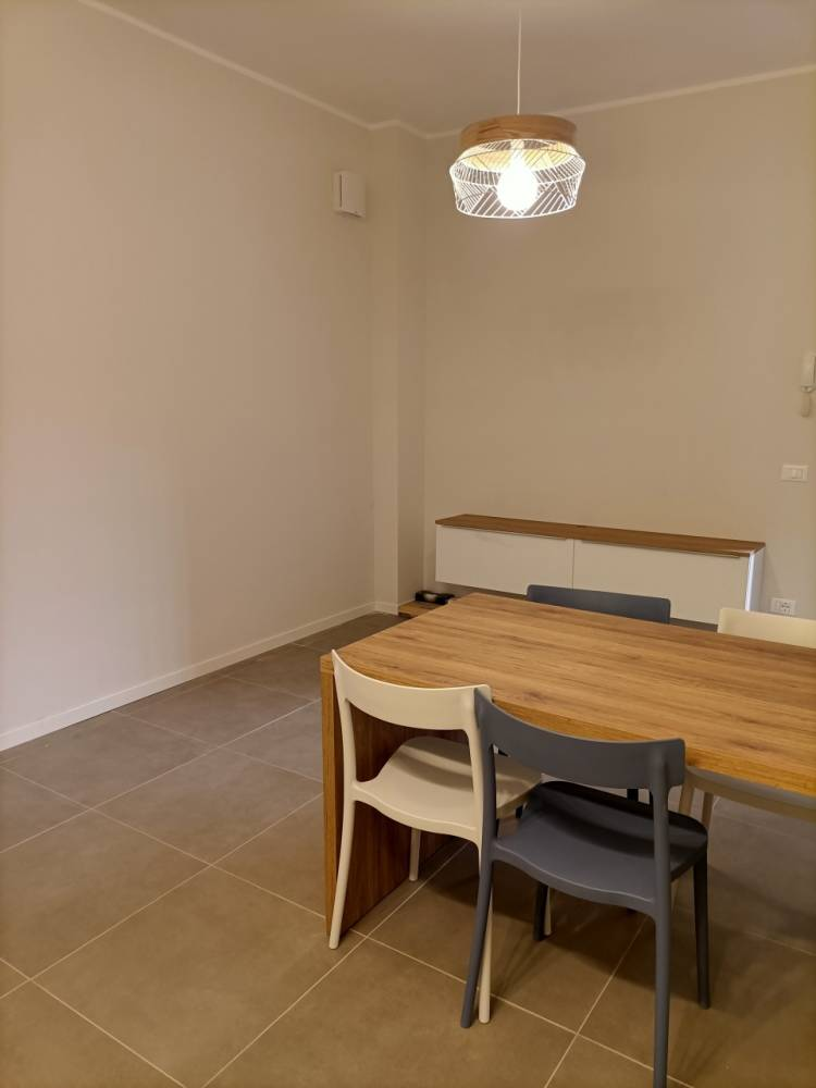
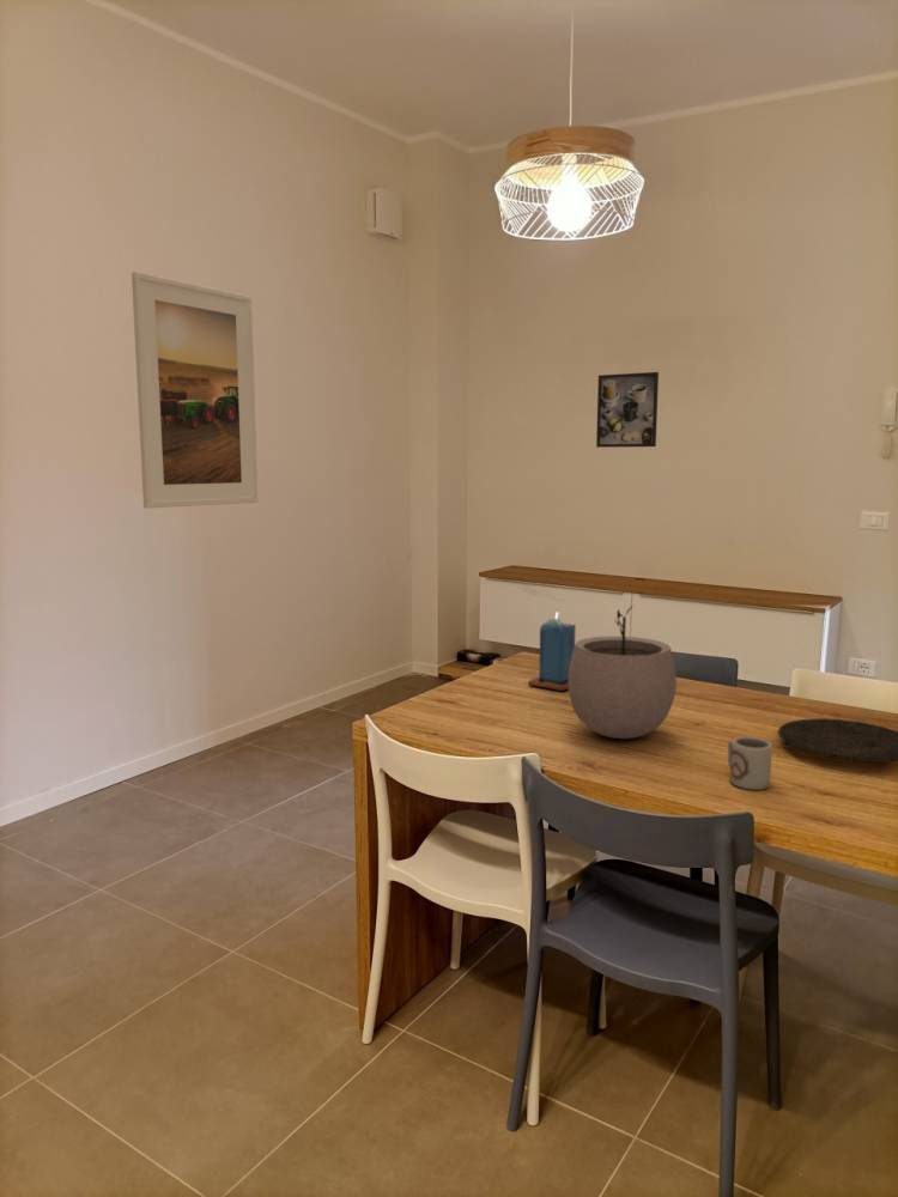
+ cup [727,736,773,791]
+ plate [777,717,898,764]
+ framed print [595,371,660,449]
+ candle [527,610,577,692]
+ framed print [131,271,259,509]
+ plant pot [568,604,678,740]
